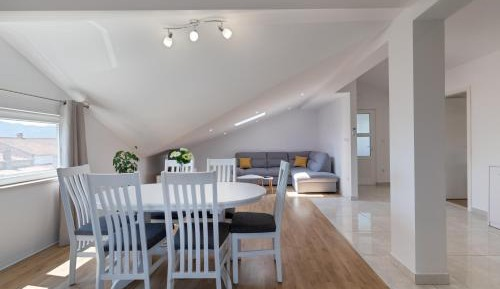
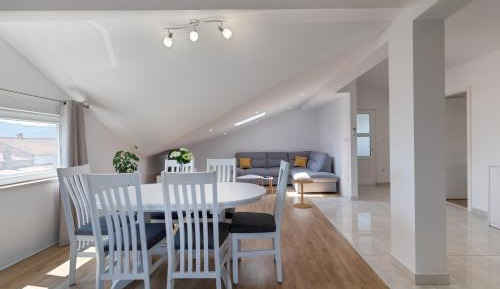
+ side table [290,177,314,209]
